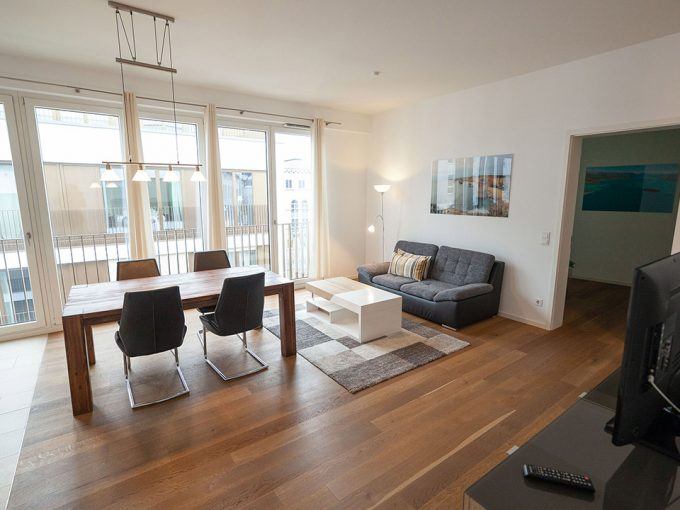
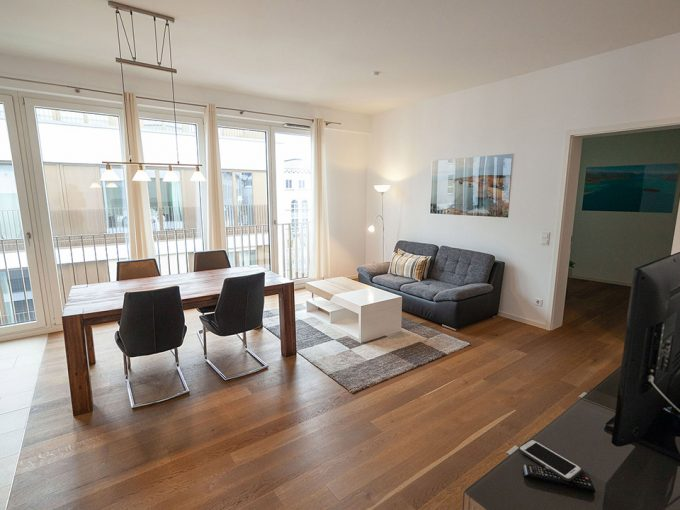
+ cell phone [517,438,583,482]
